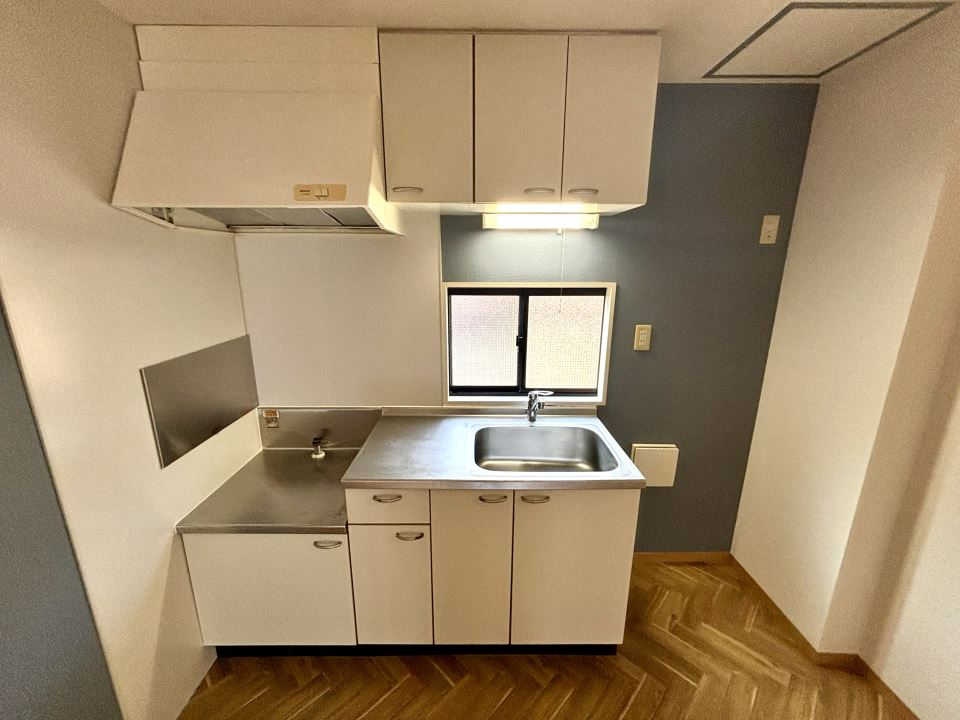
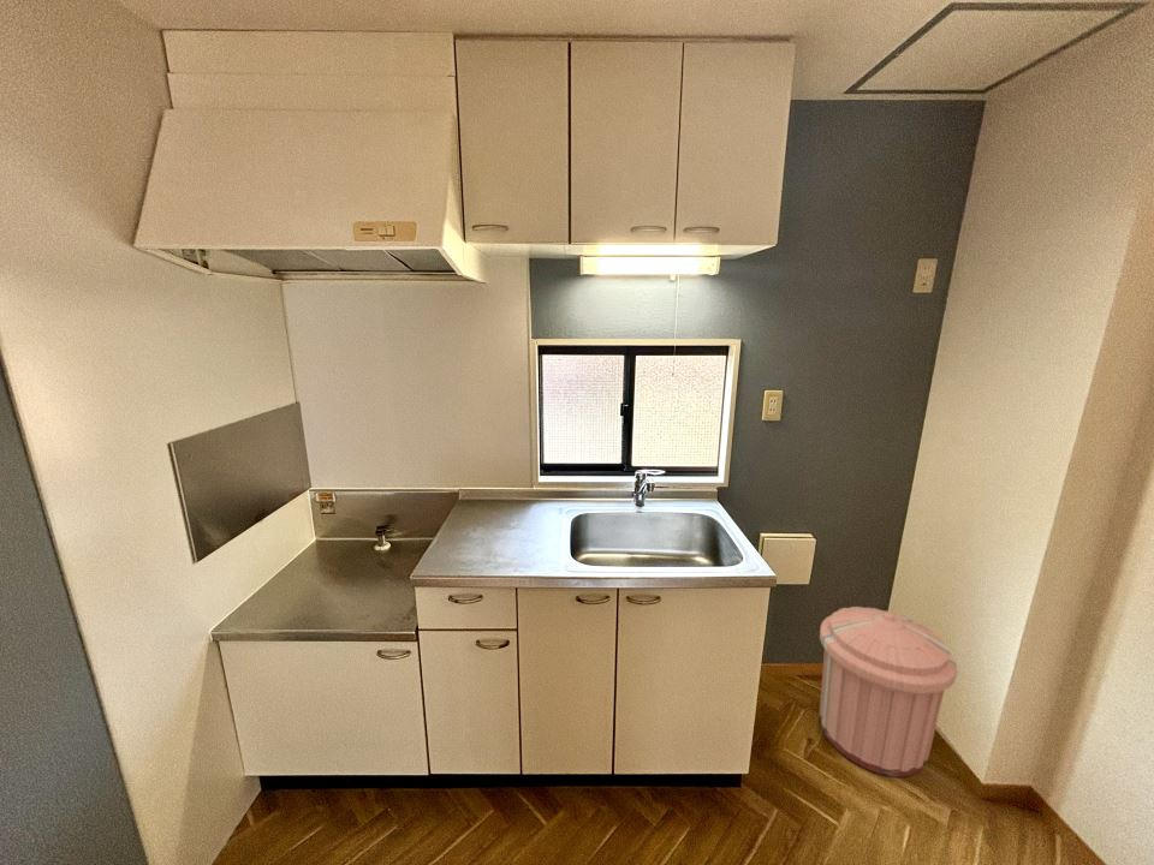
+ trash can [819,606,958,778]
